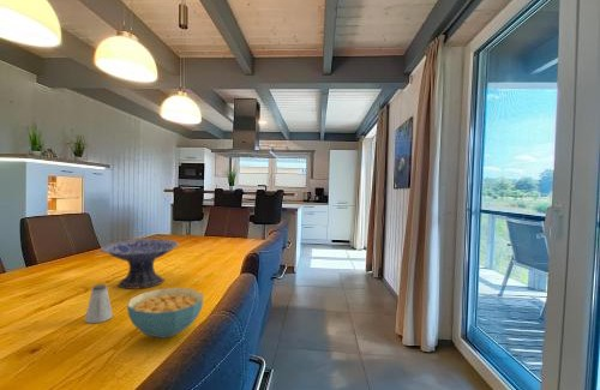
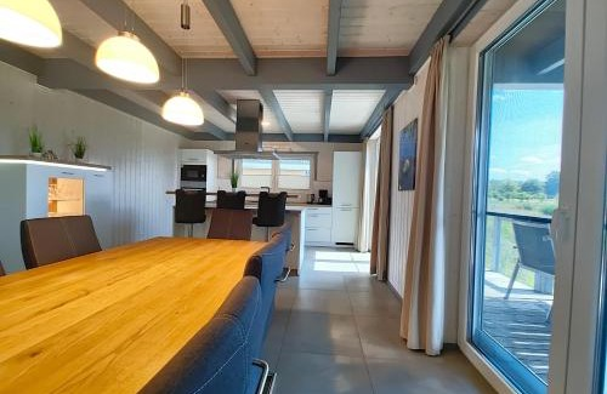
- decorative bowl [100,238,180,290]
- saltshaker [84,283,114,324]
- cereal bowl [126,287,204,340]
